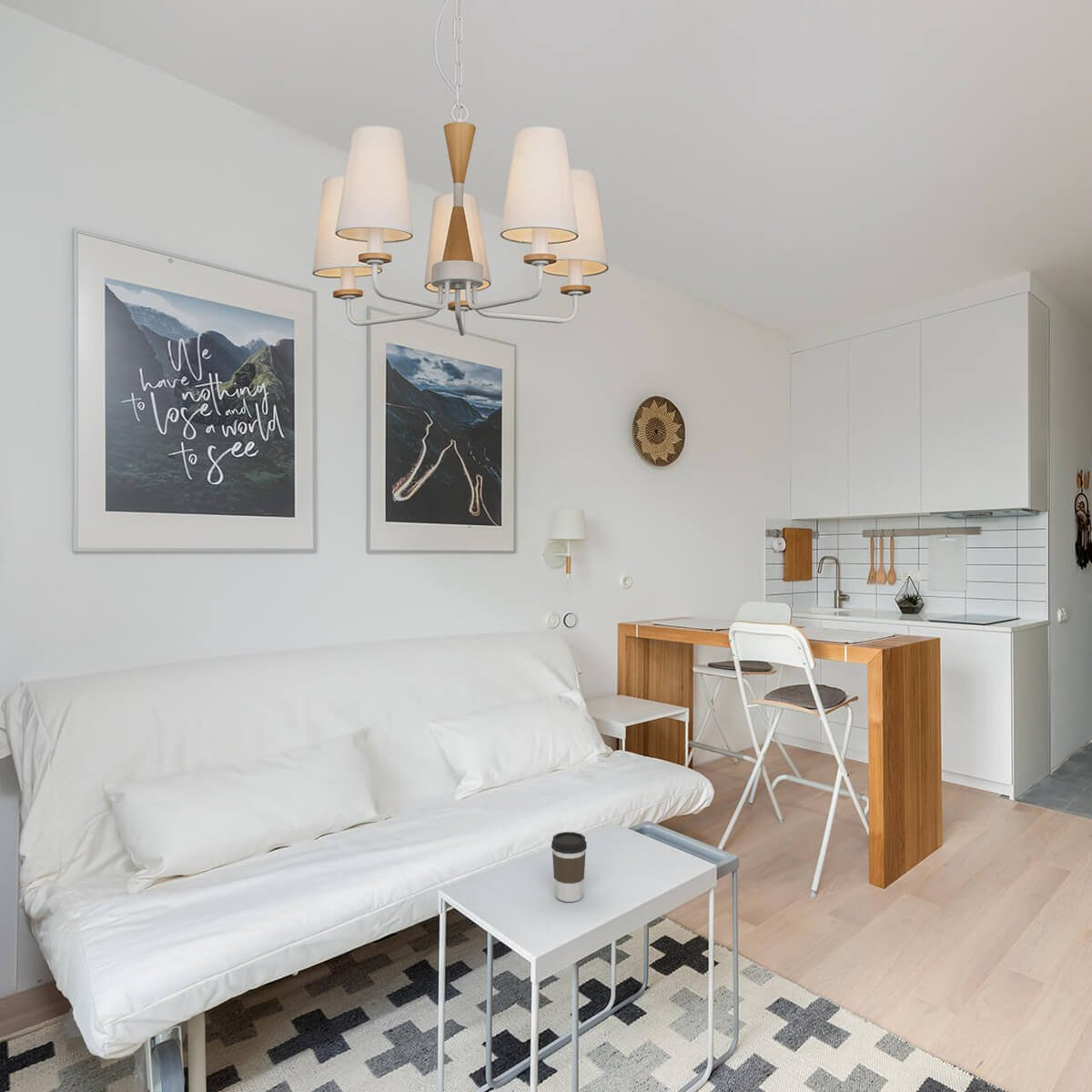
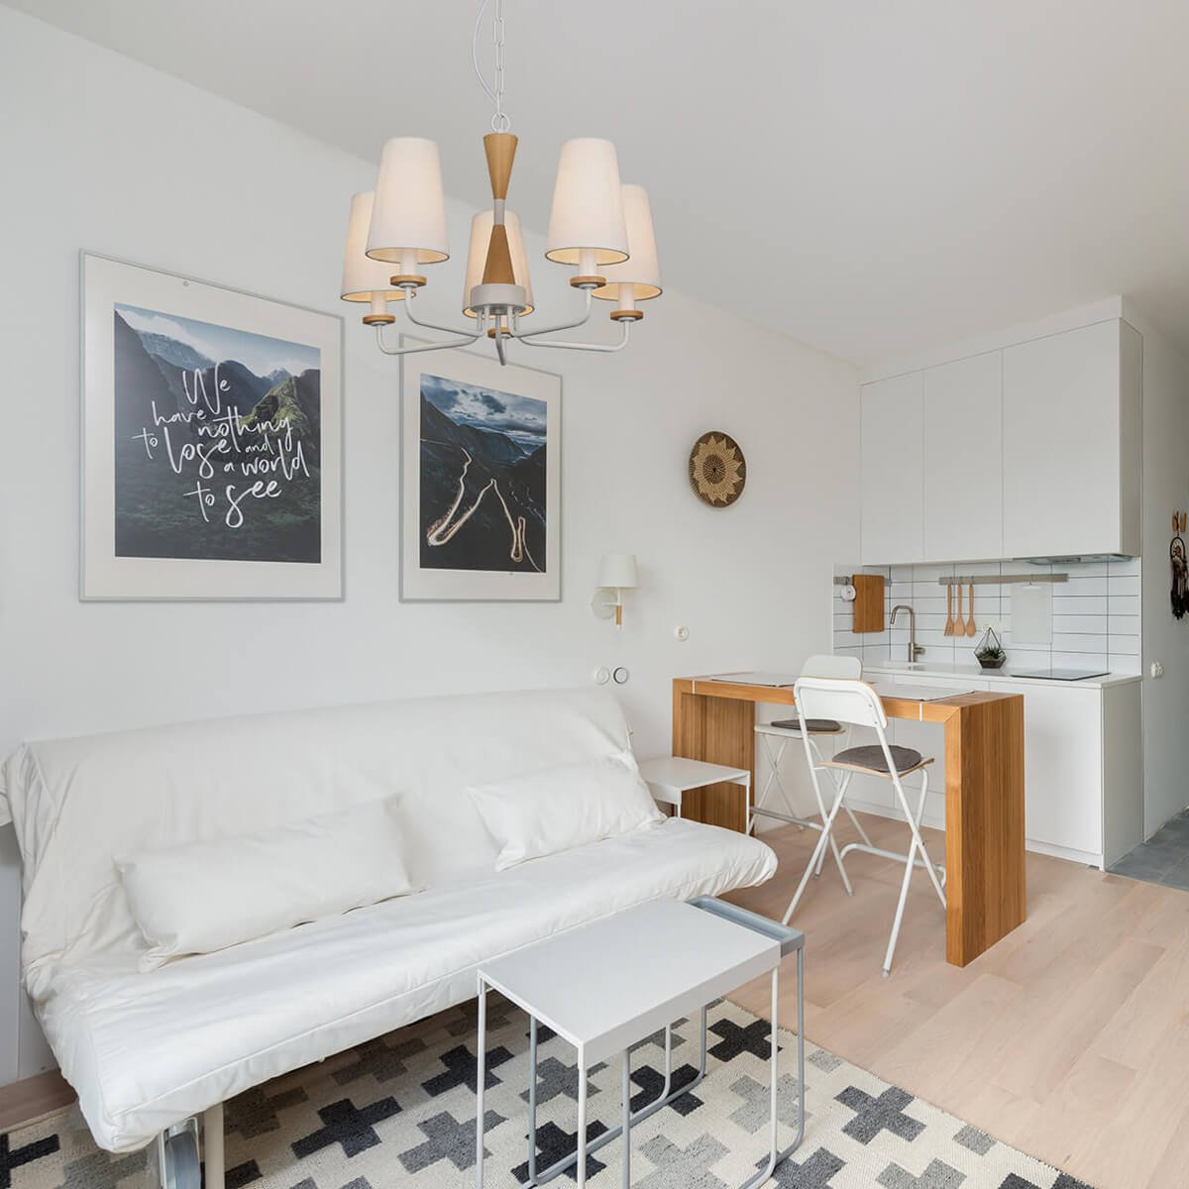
- coffee cup [551,831,588,903]
